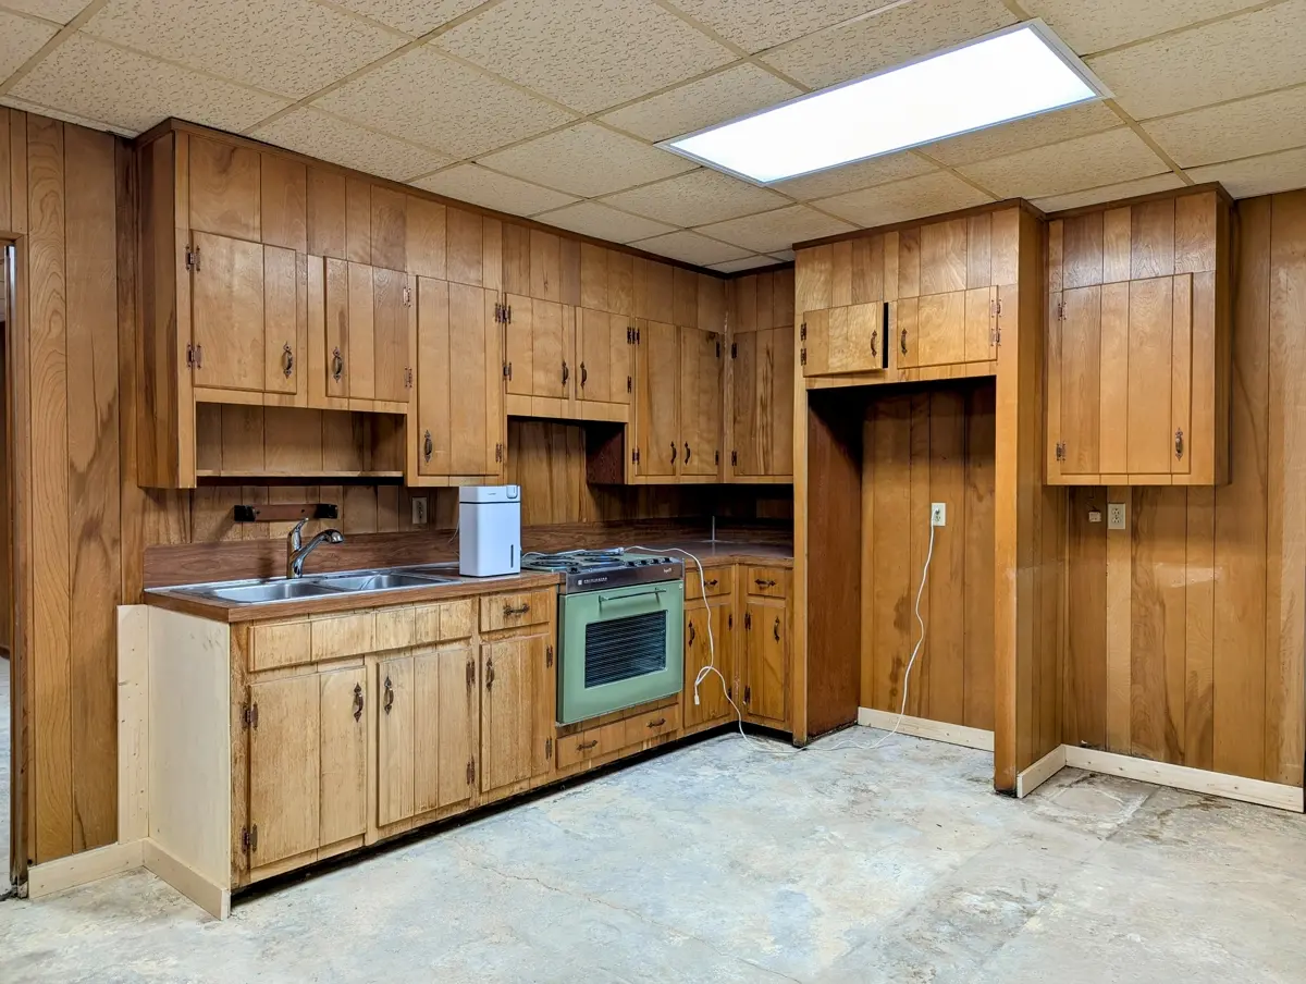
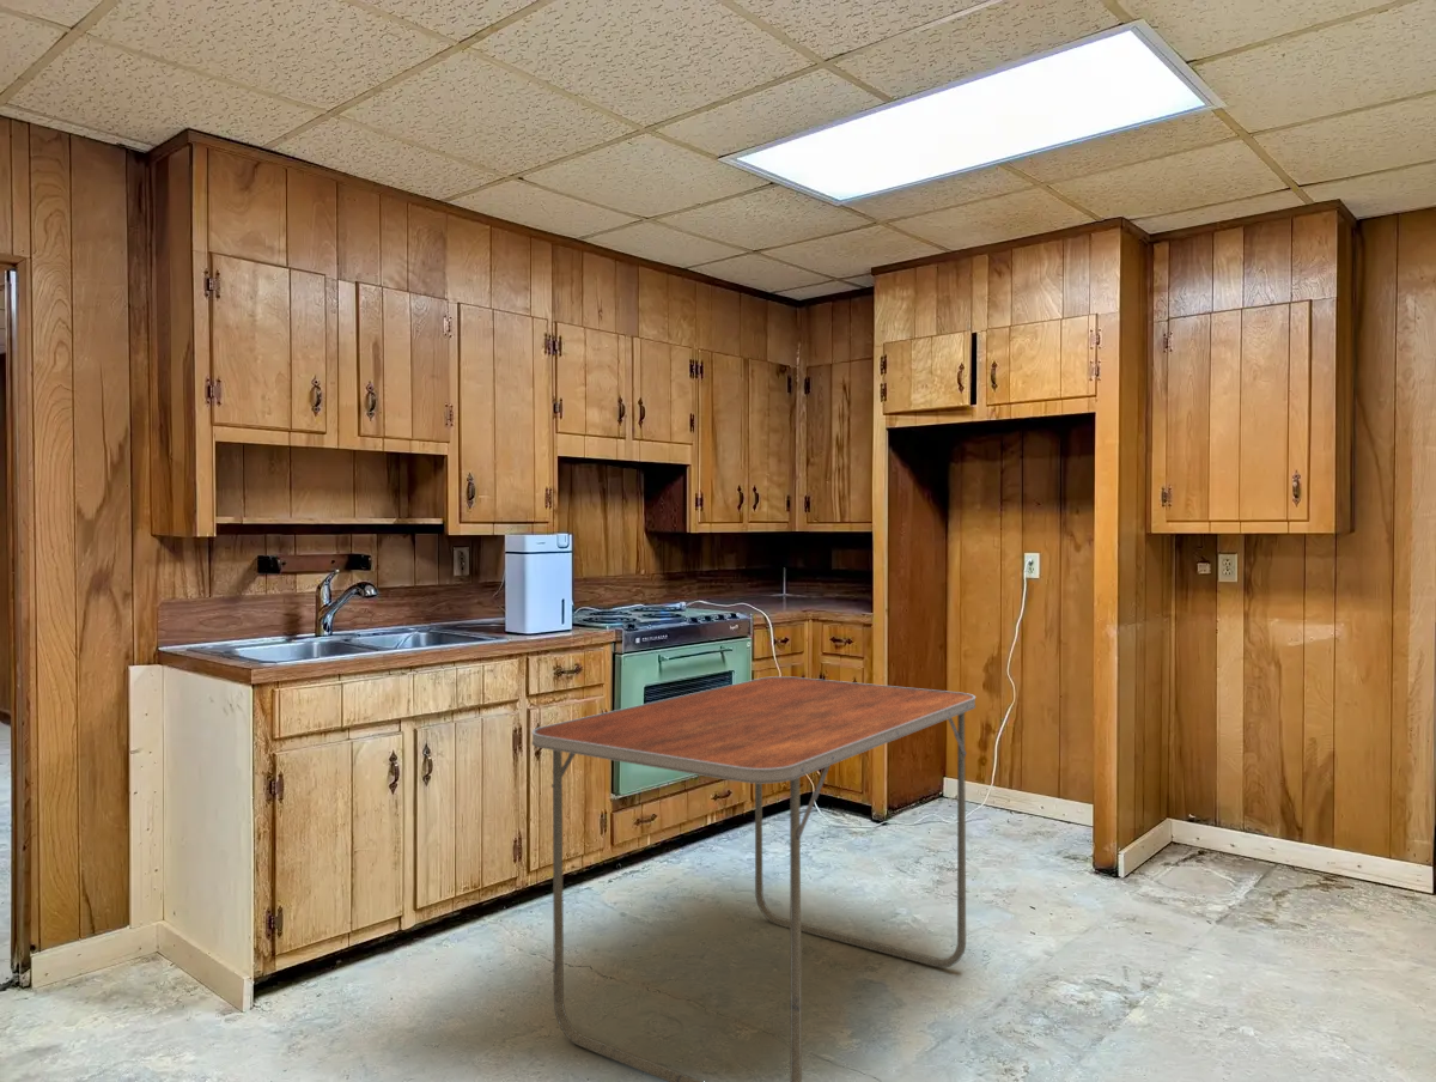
+ folding table [530,675,976,1082]
